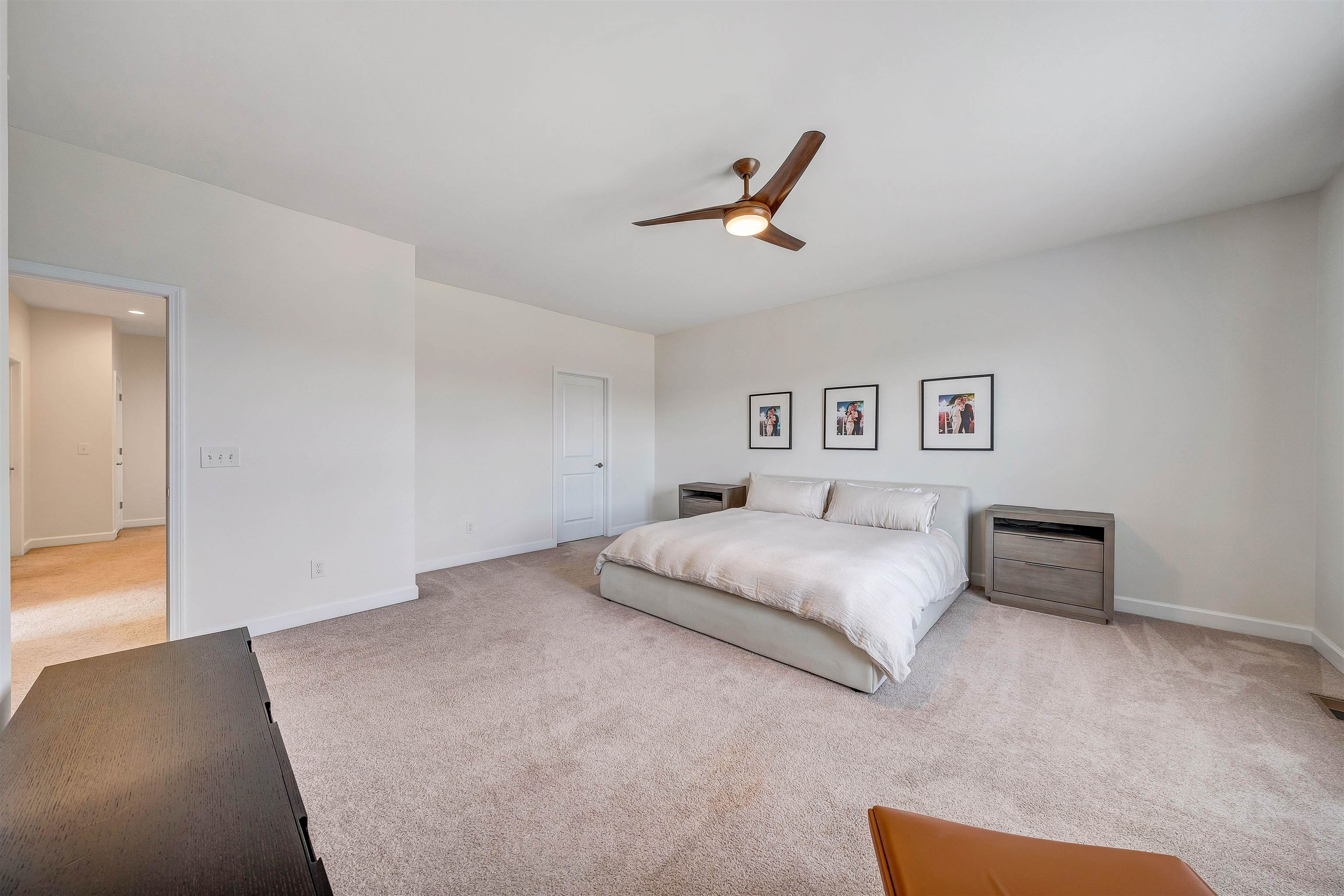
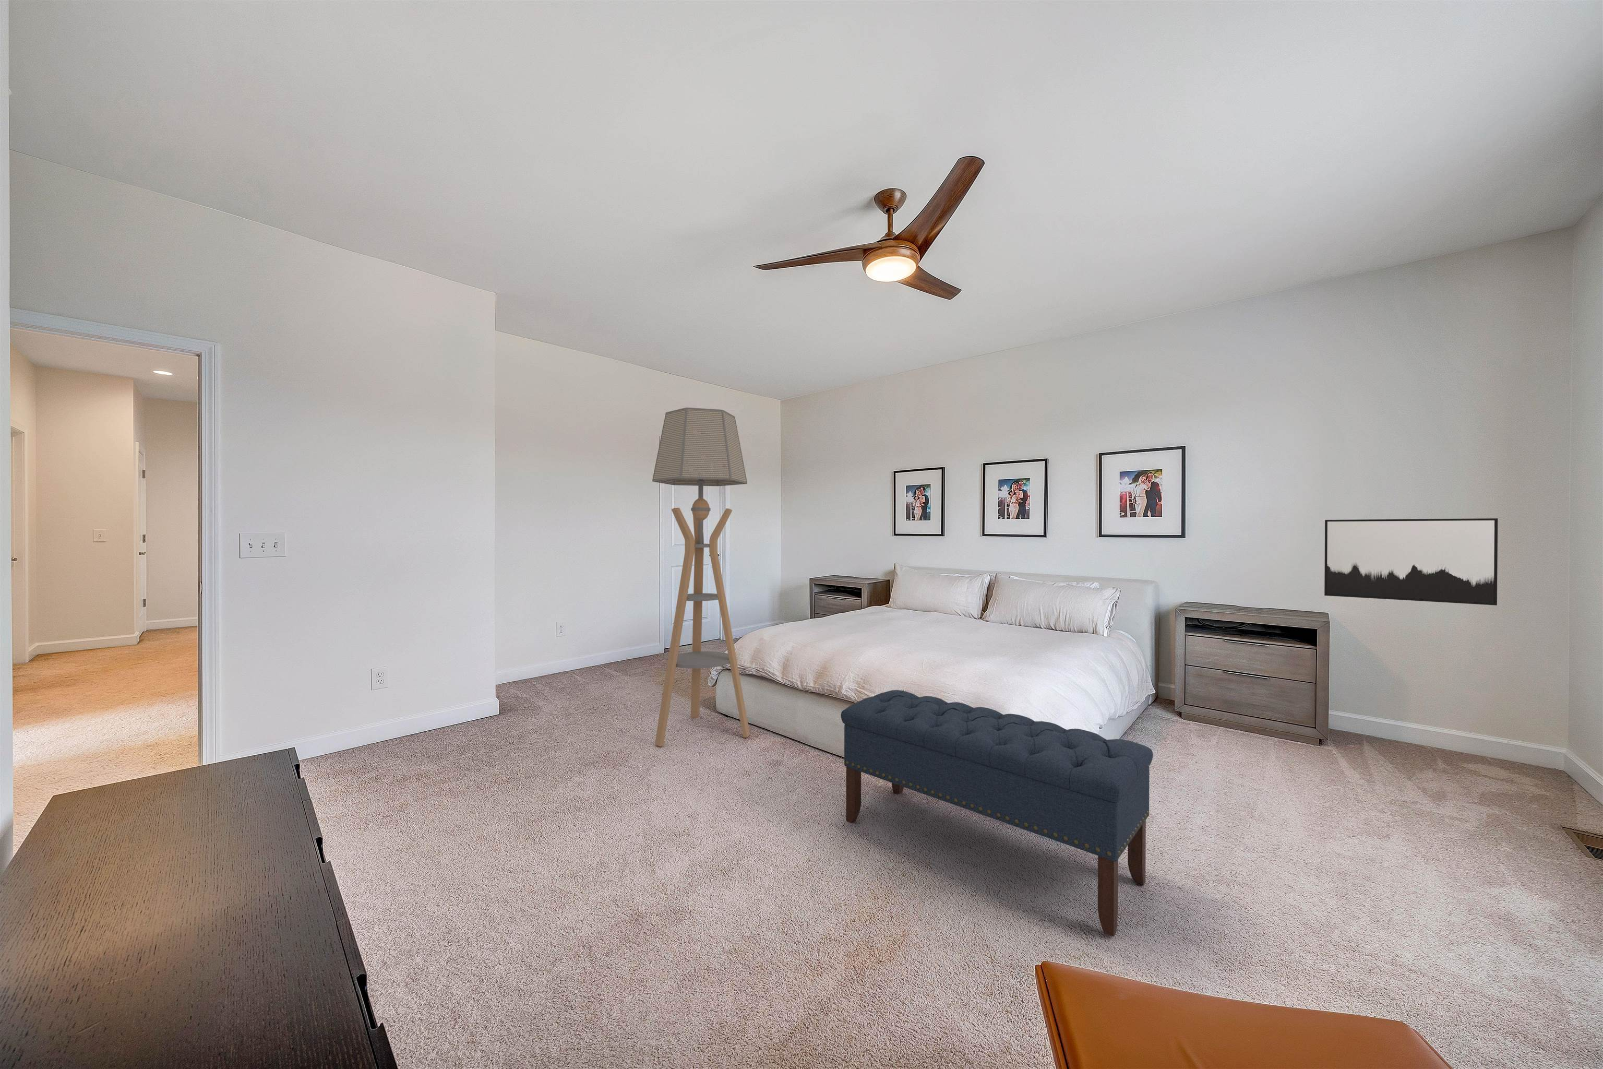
+ floor lamp [651,407,750,747]
+ bench [841,690,1153,937]
+ wall art [1324,518,1498,606]
